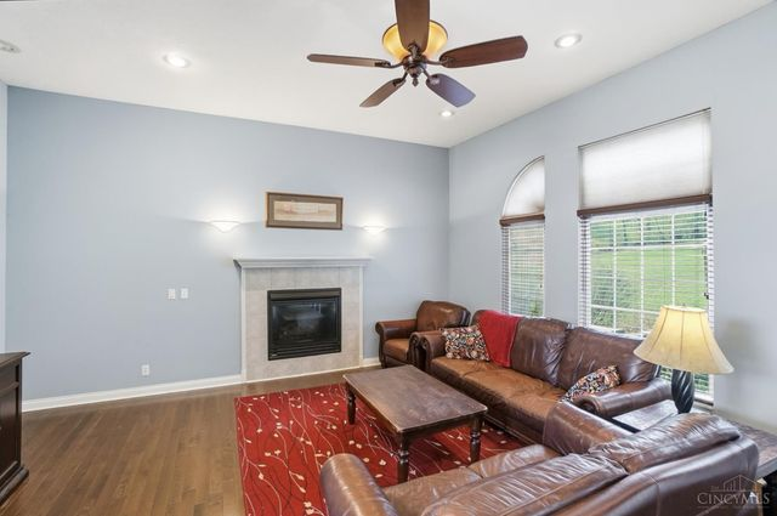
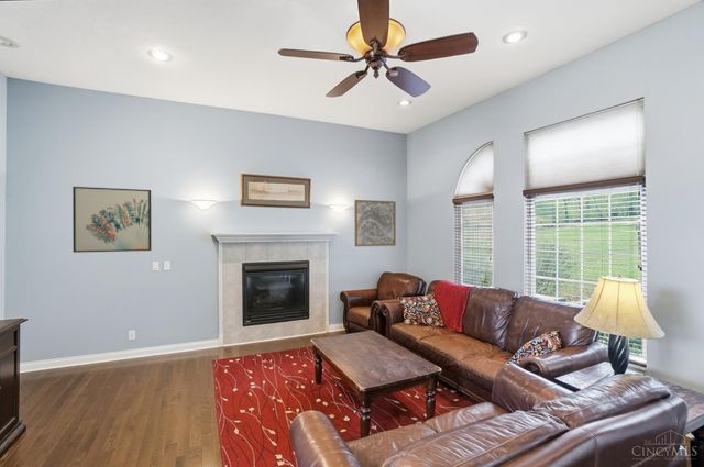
+ wall art [72,186,153,254]
+ wall art [353,199,397,247]
